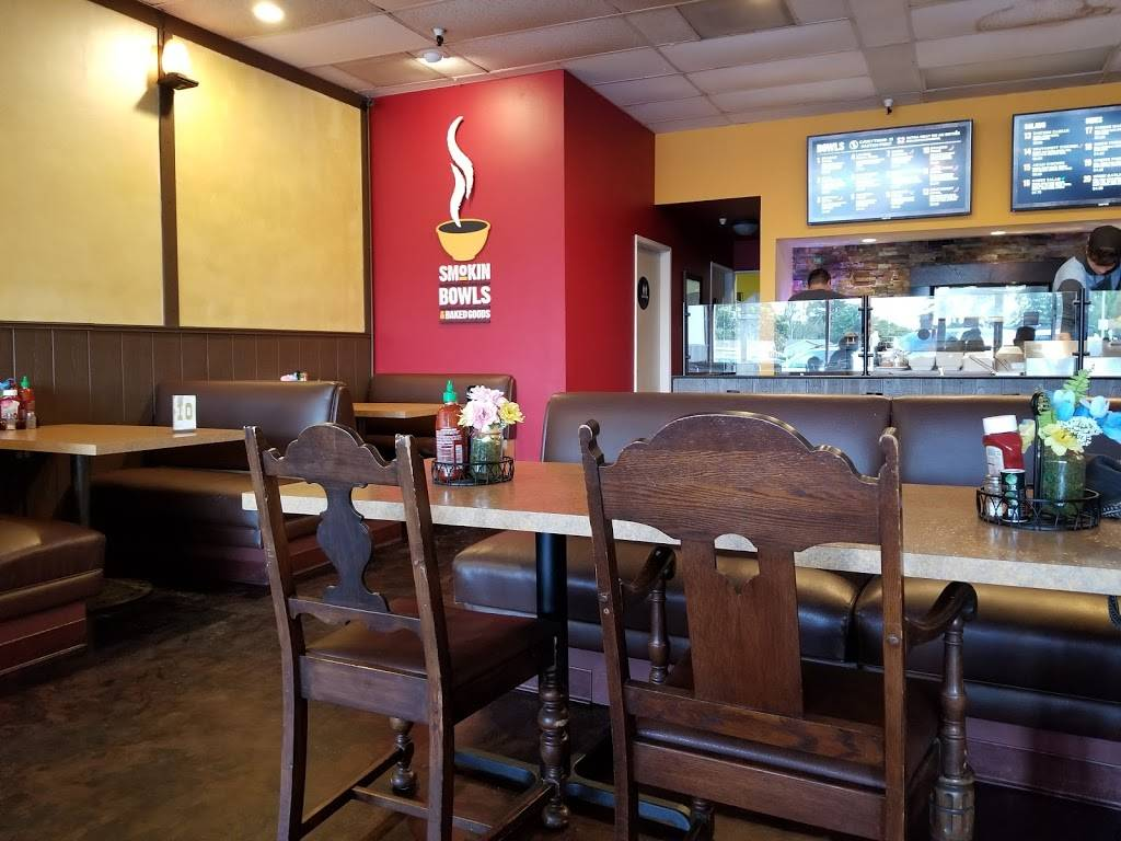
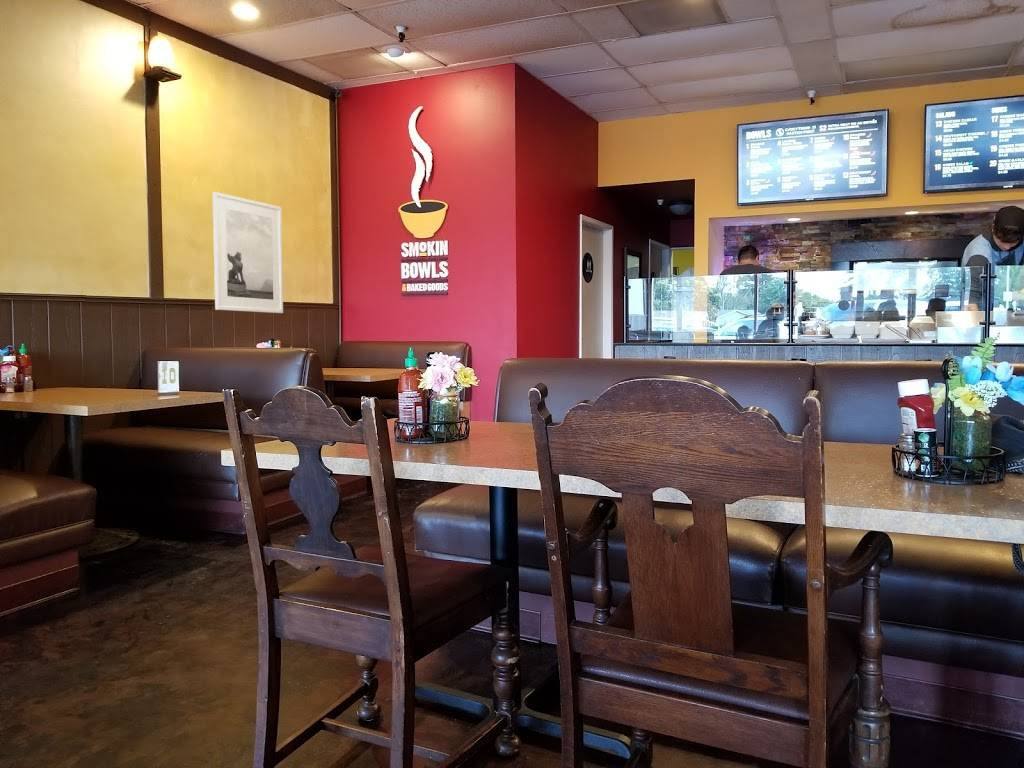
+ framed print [212,191,284,314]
